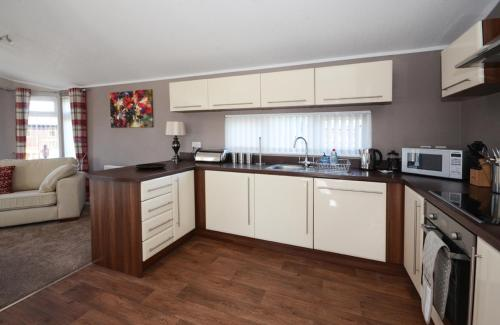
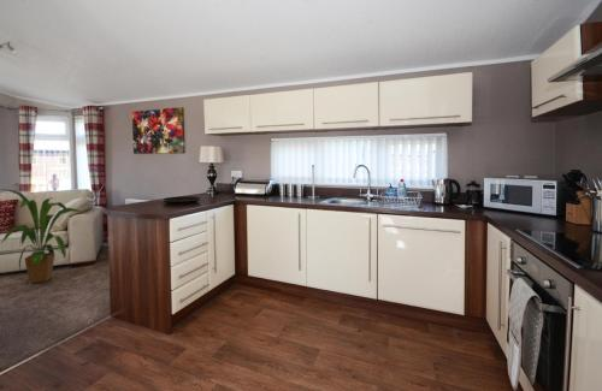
+ house plant [0,188,89,284]
